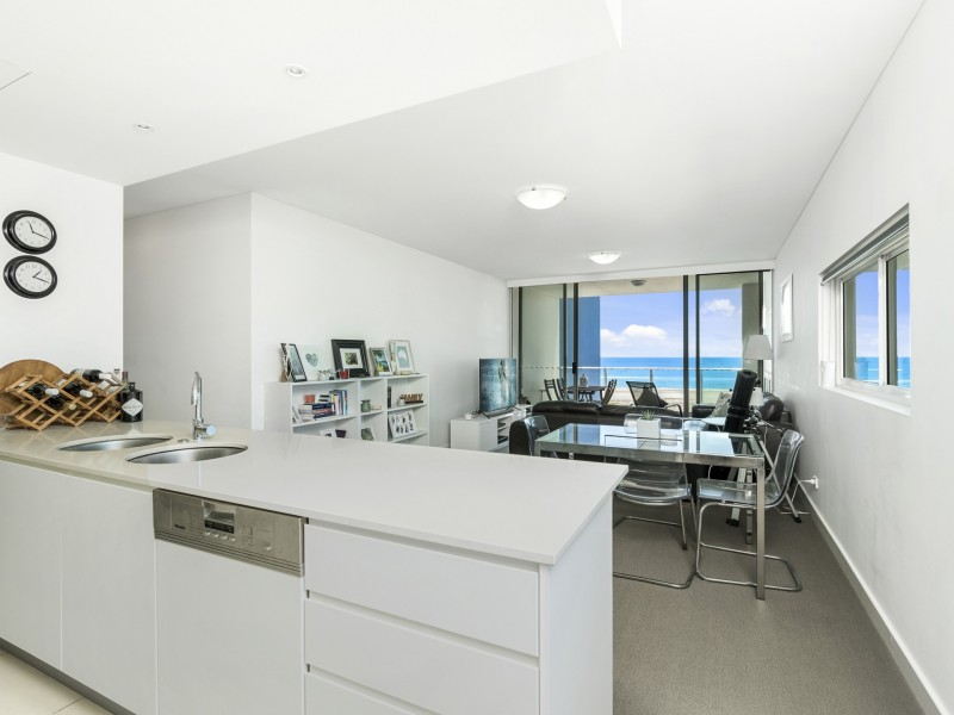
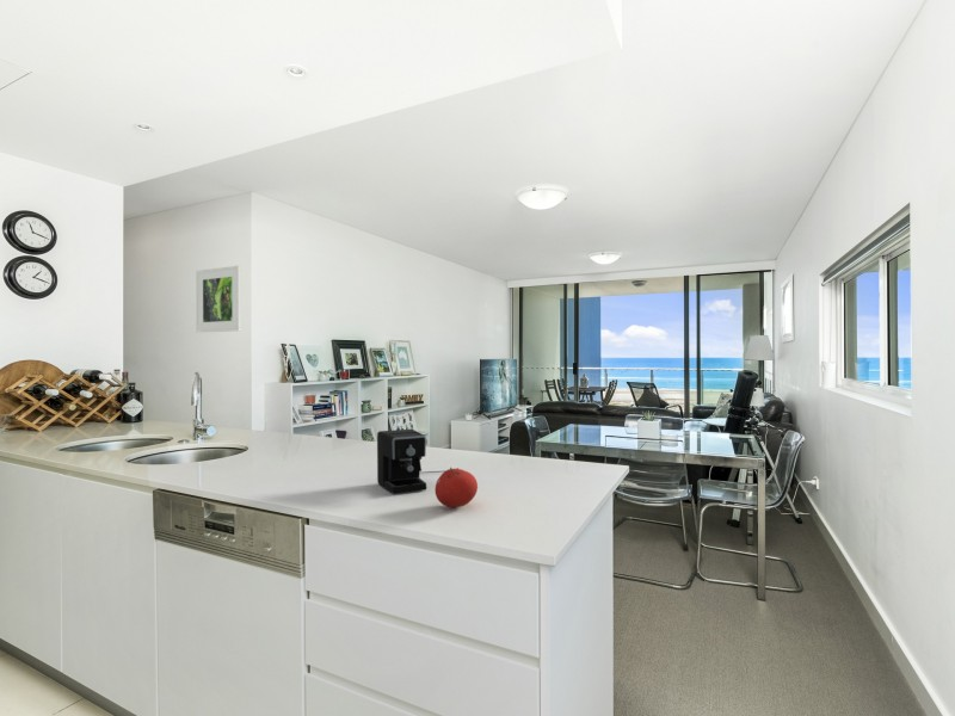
+ coffee maker [376,428,460,495]
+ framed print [195,265,242,334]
+ fruit [433,467,479,508]
